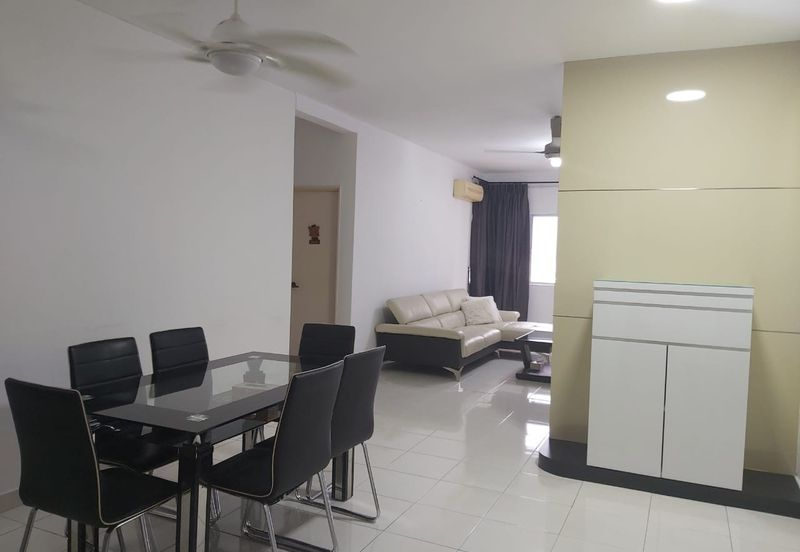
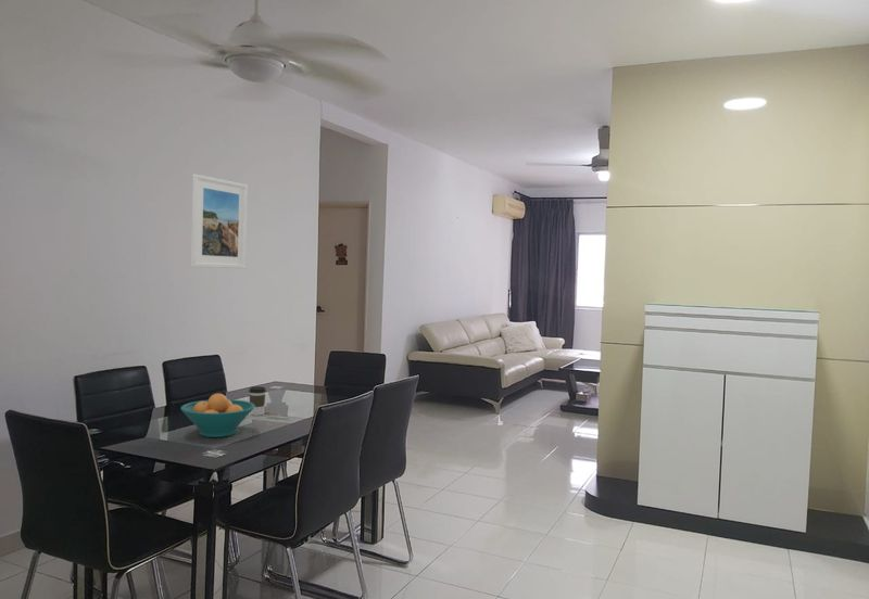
+ fruit bowl [179,393,255,438]
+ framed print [190,173,249,269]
+ coffee cup [248,385,267,417]
